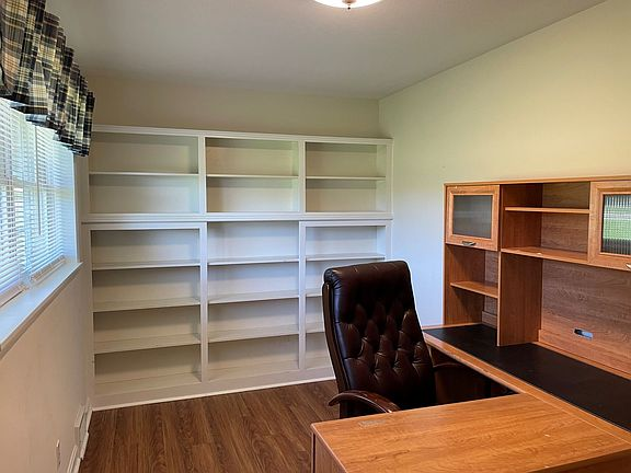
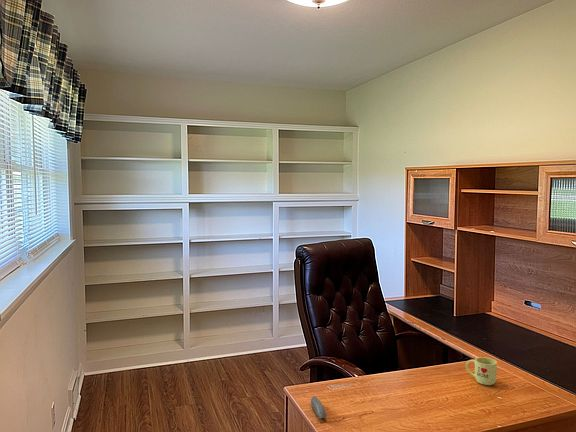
+ mug [465,356,498,386]
+ computer mouse [310,395,328,419]
